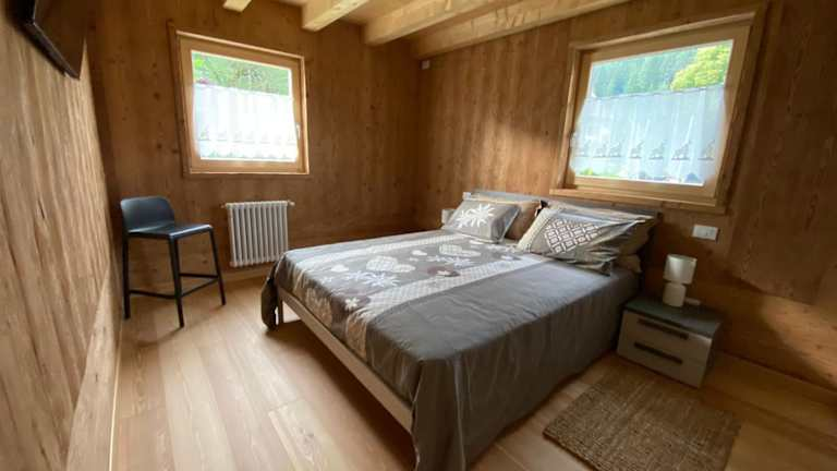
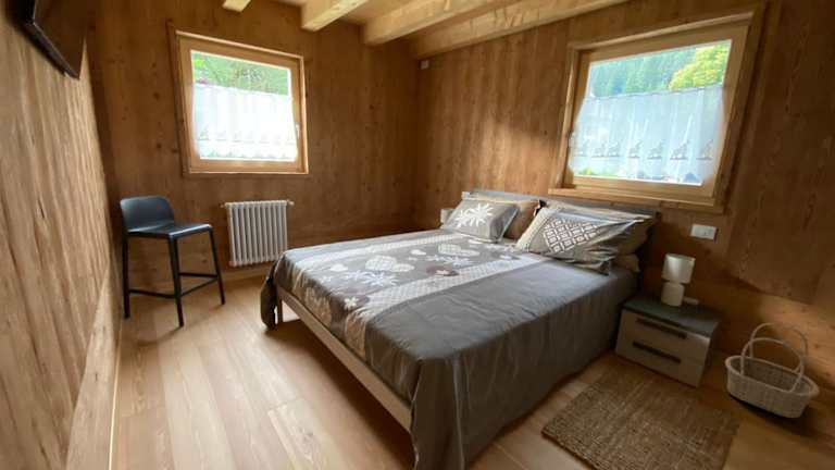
+ basket [724,322,821,419]
